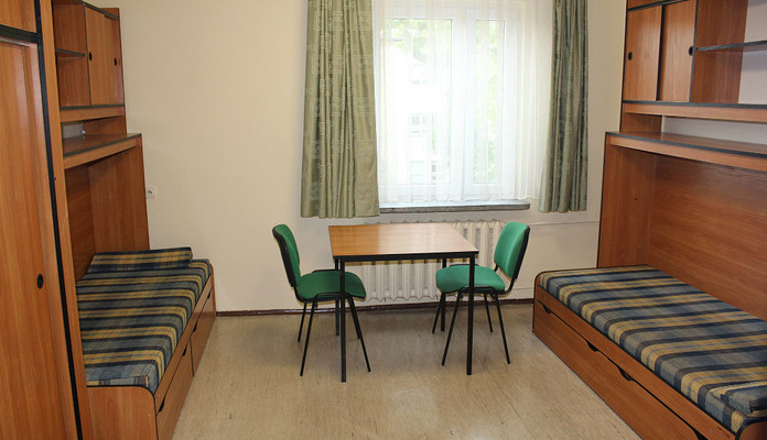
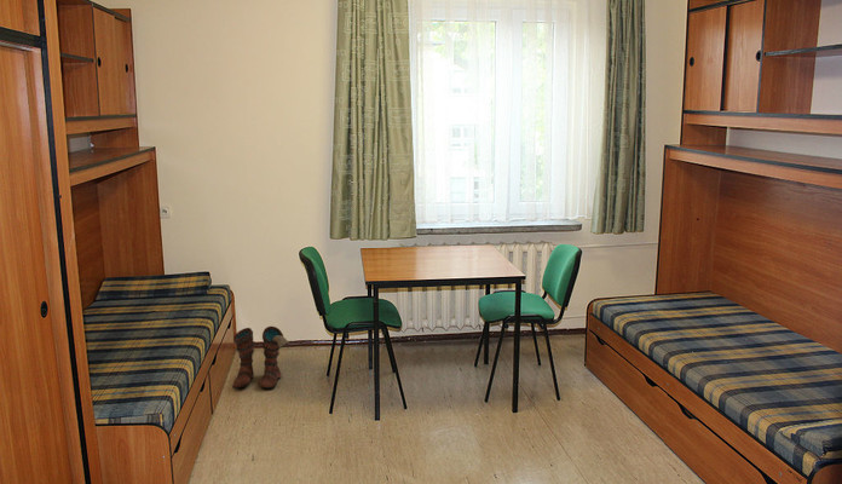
+ boots [231,325,290,390]
